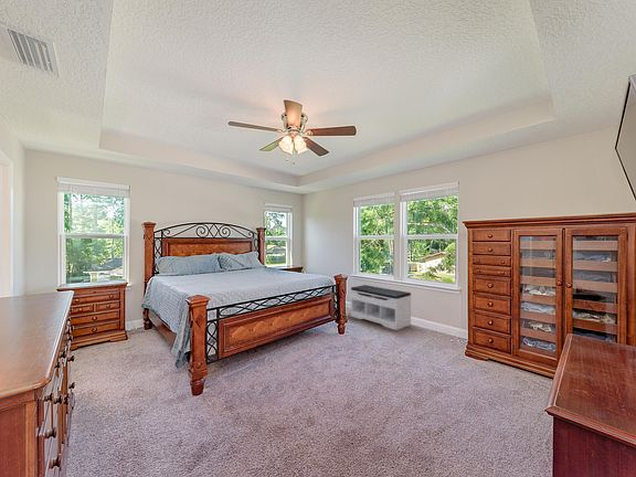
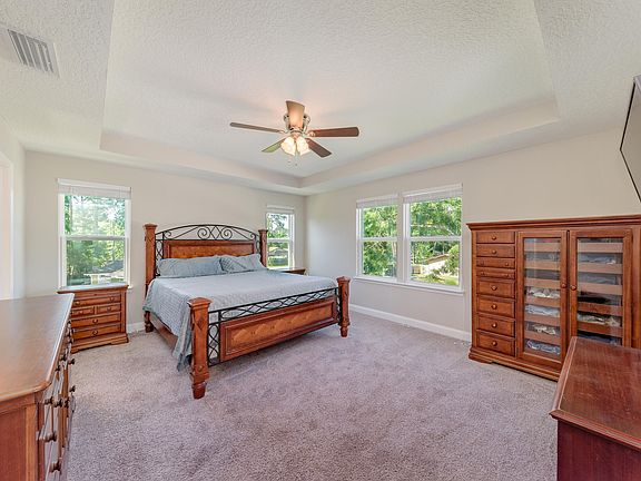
- bench [350,284,412,331]
